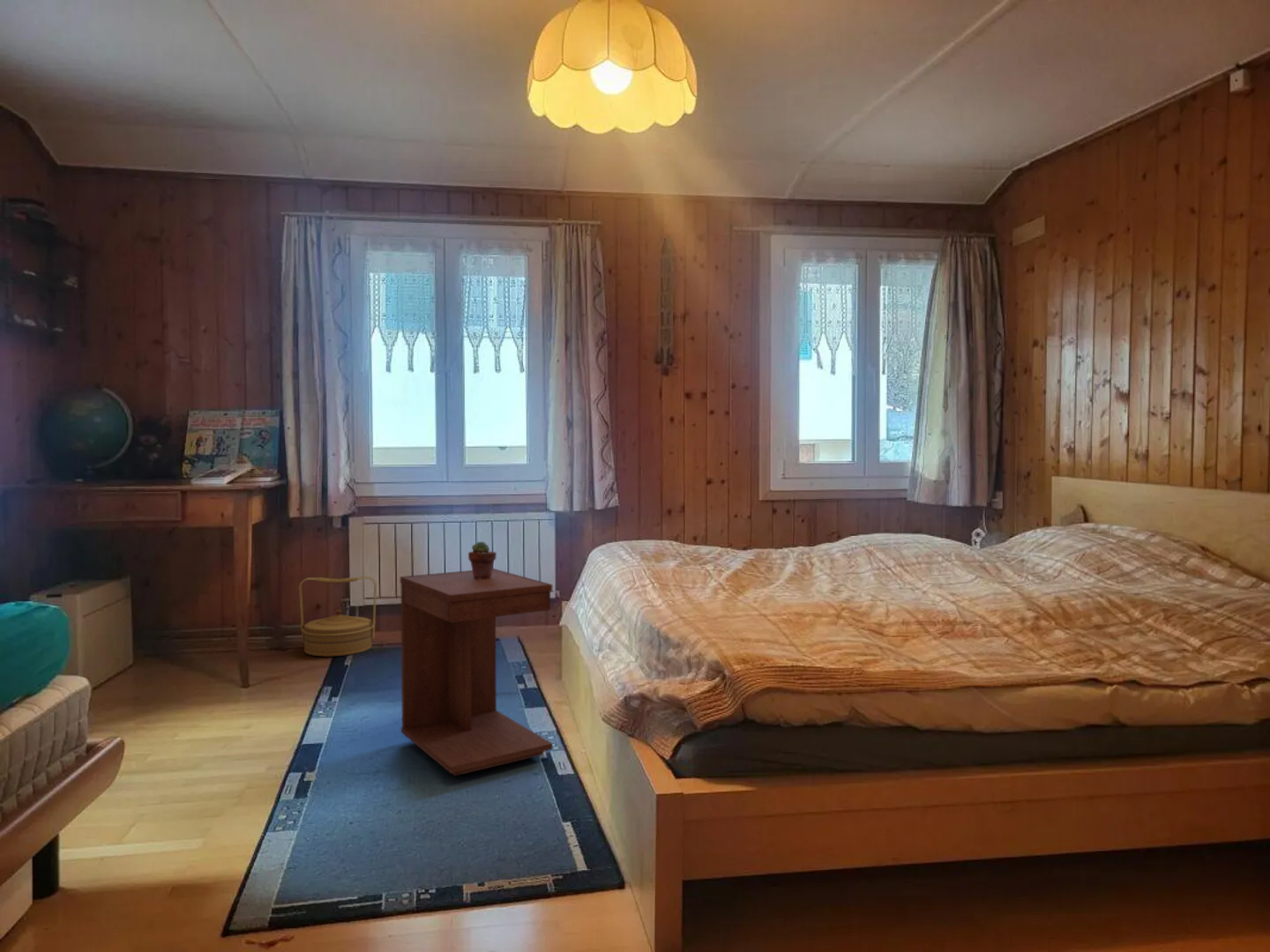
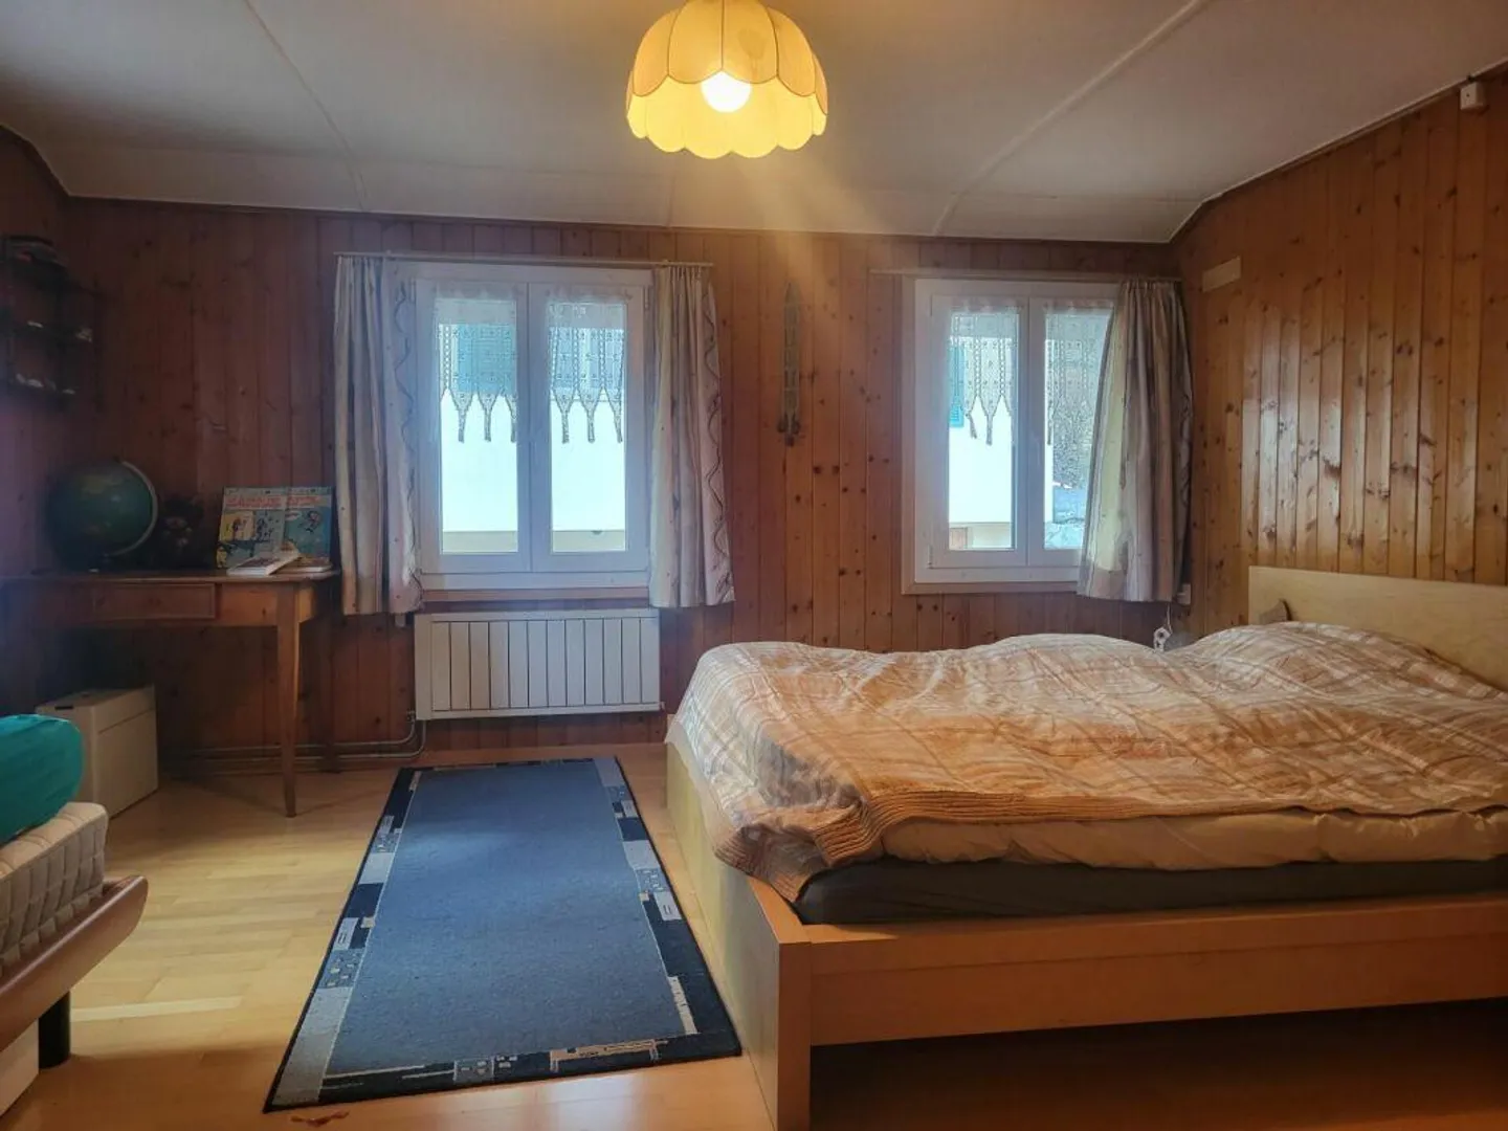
- potted succulent [467,540,497,579]
- side table [400,568,553,777]
- basket [298,576,377,658]
